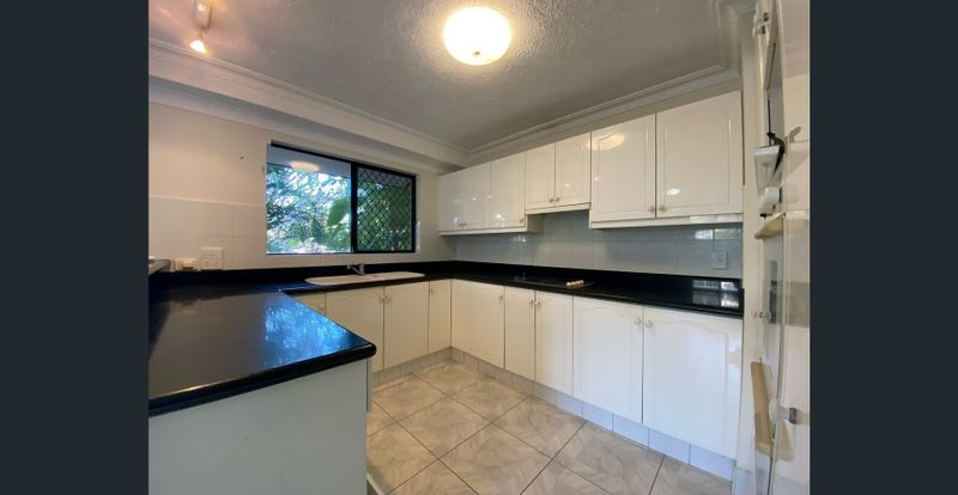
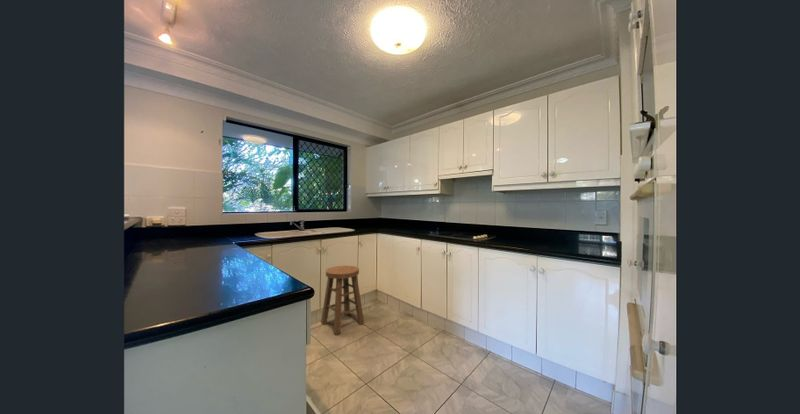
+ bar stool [320,265,365,336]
